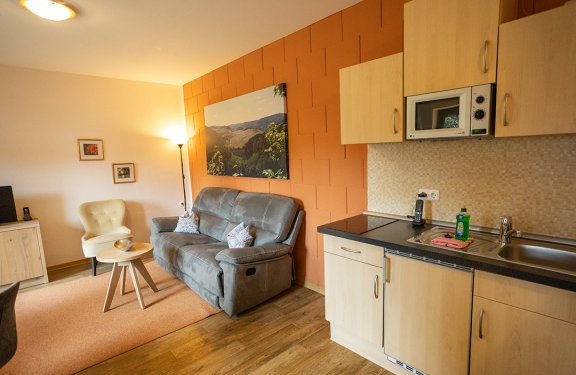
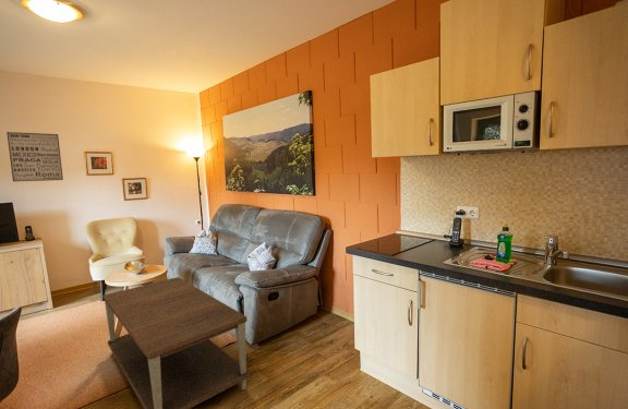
+ wall art [5,131,64,182]
+ coffee table [101,276,252,409]
